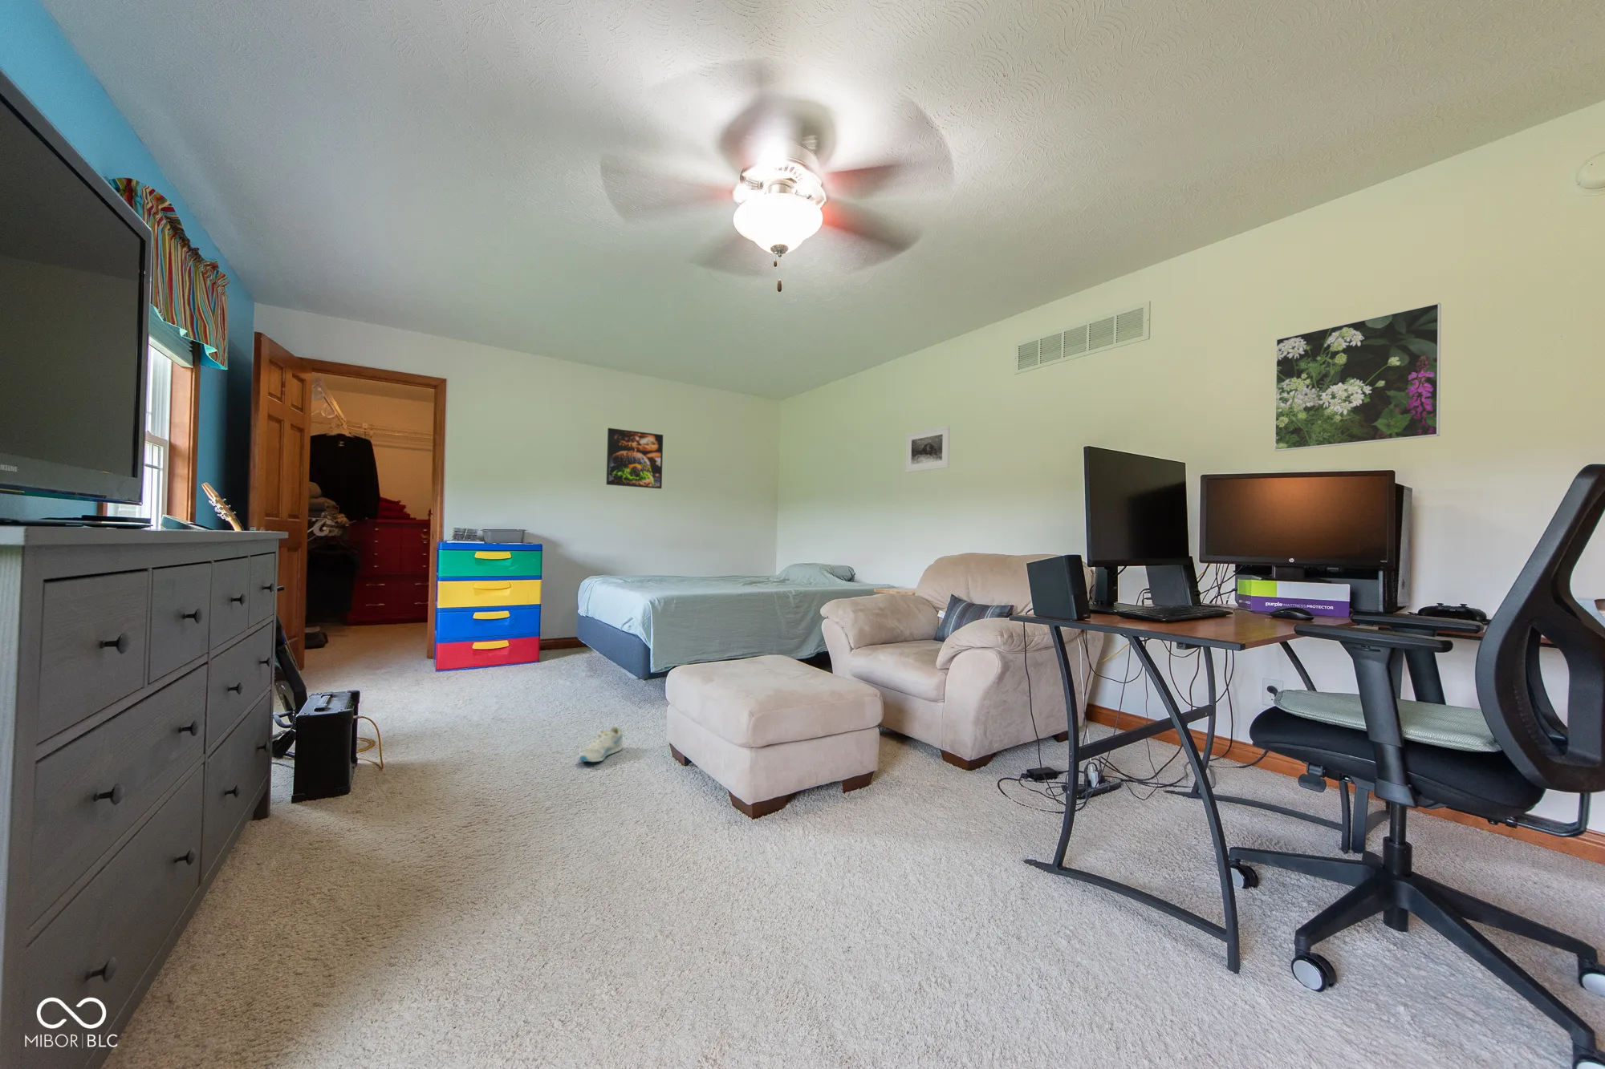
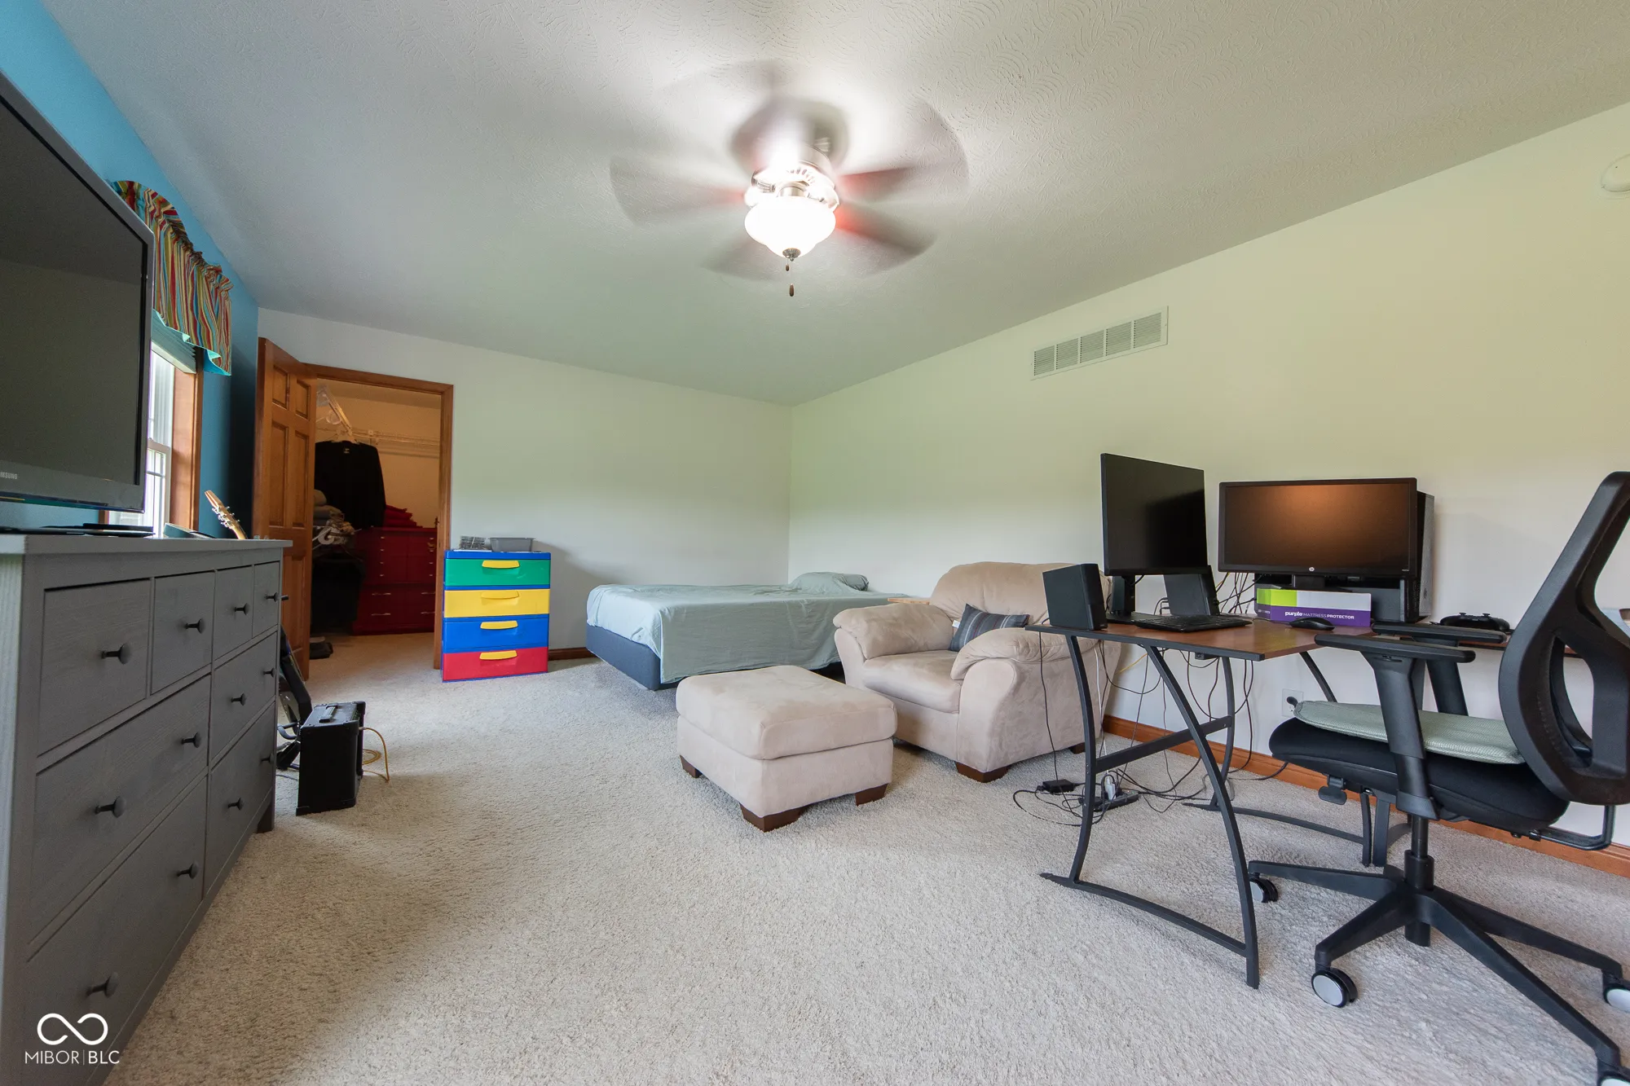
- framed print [905,425,951,474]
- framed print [1273,302,1442,452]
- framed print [605,427,663,489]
- sneaker [578,725,624,762]
